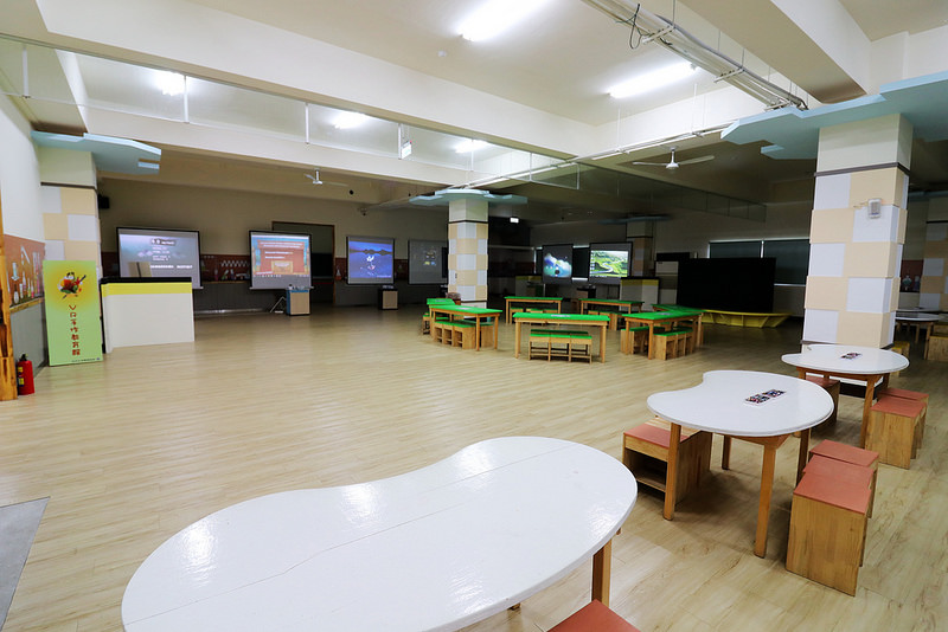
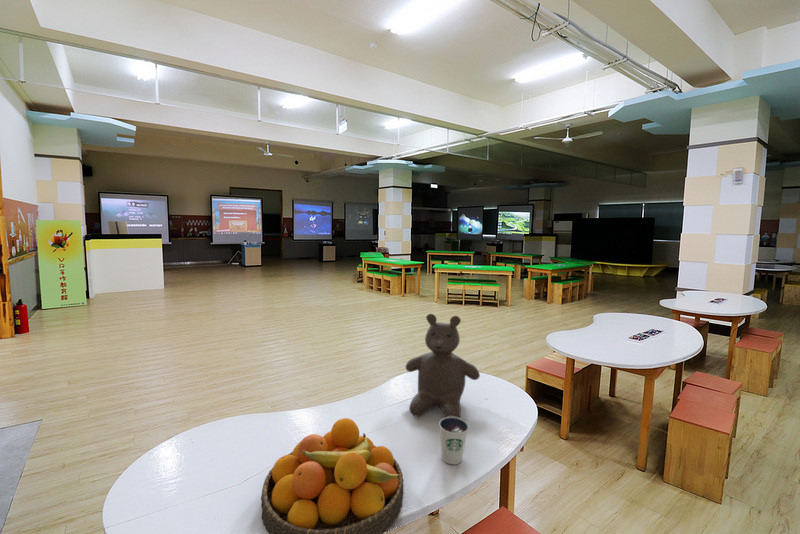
+ dixie cup [438,416,470,465]
+ teddy bear [405,313,481,418]
+ fruit bowl [260,417,405,534]
